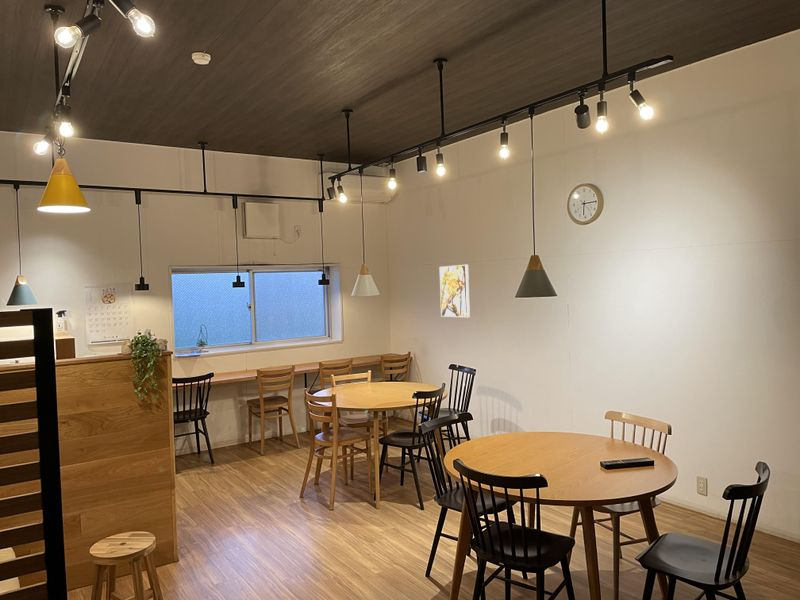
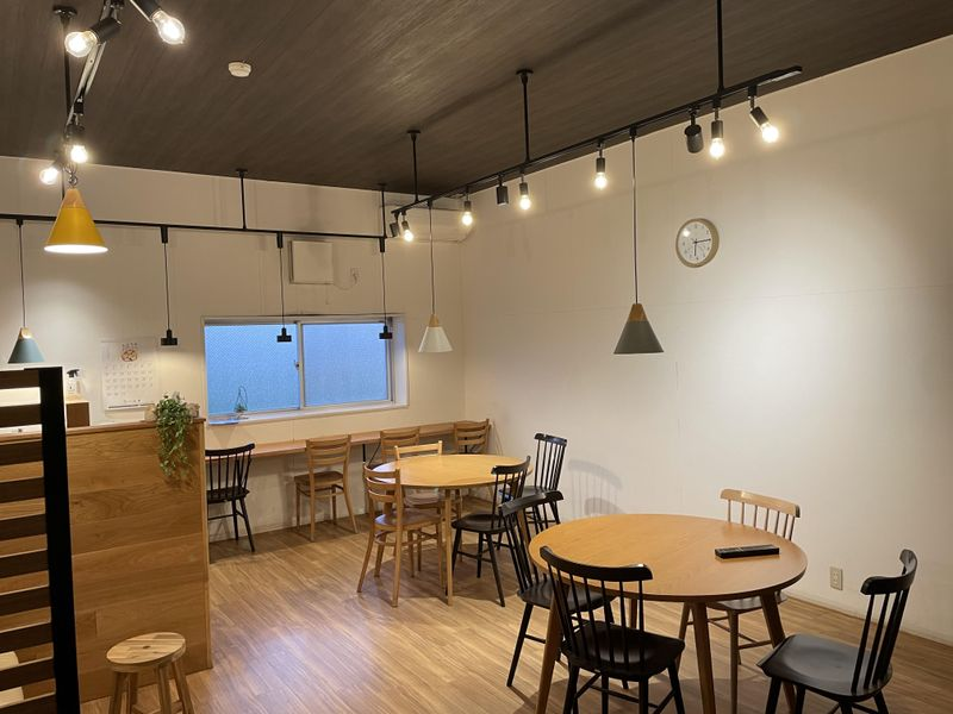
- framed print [439,264,471,318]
